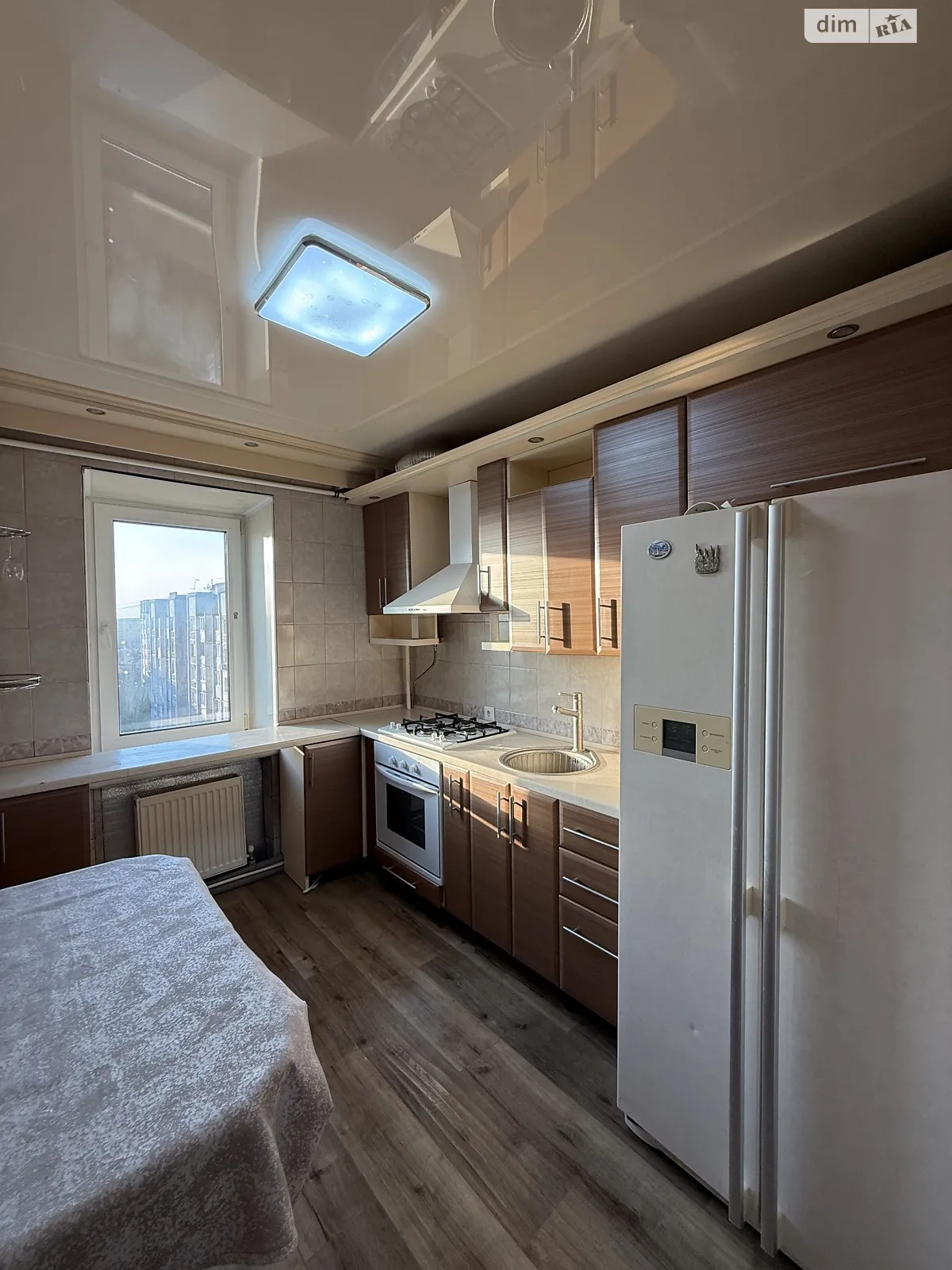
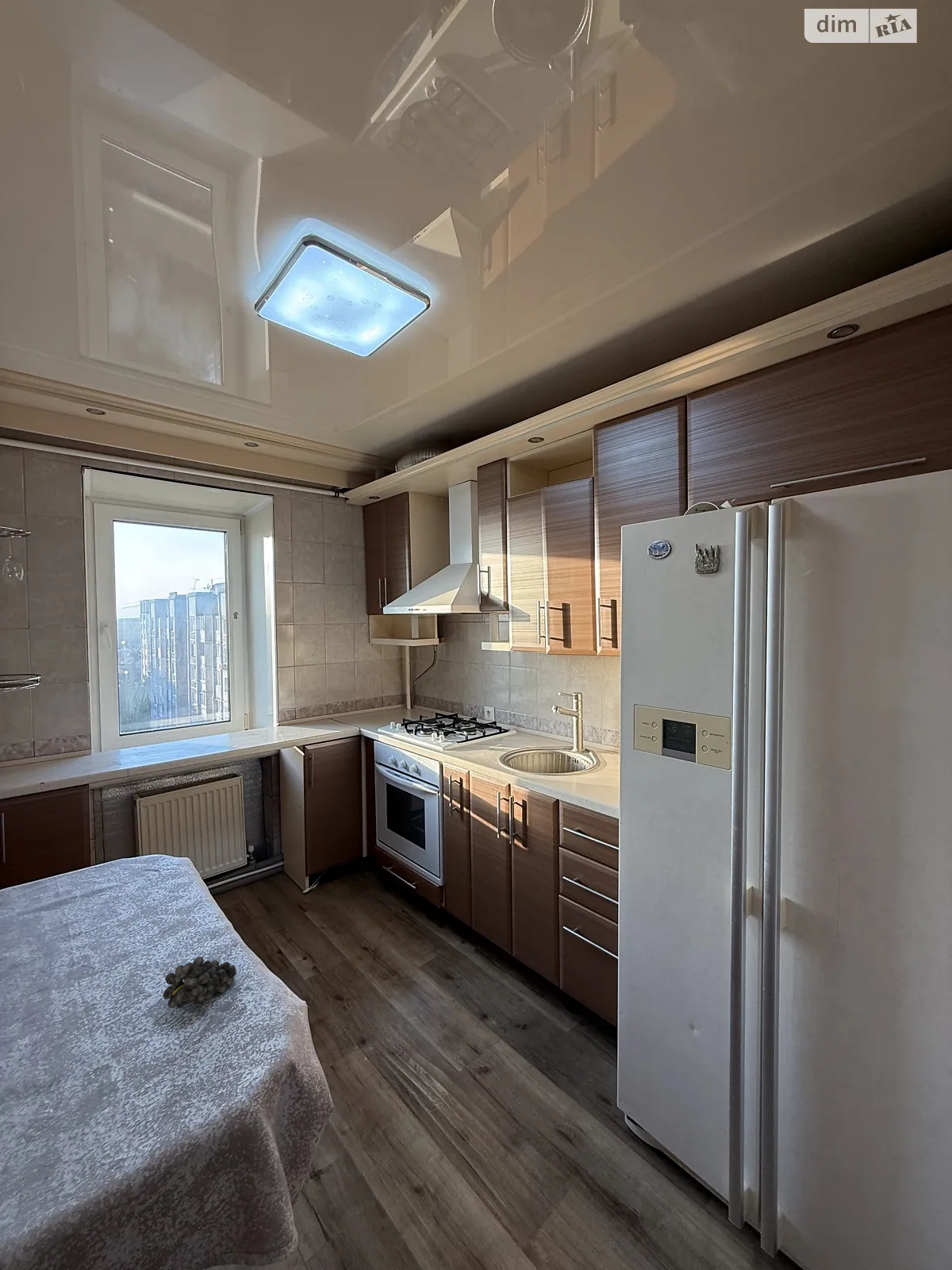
+ fruit [162,956,237,1009]
